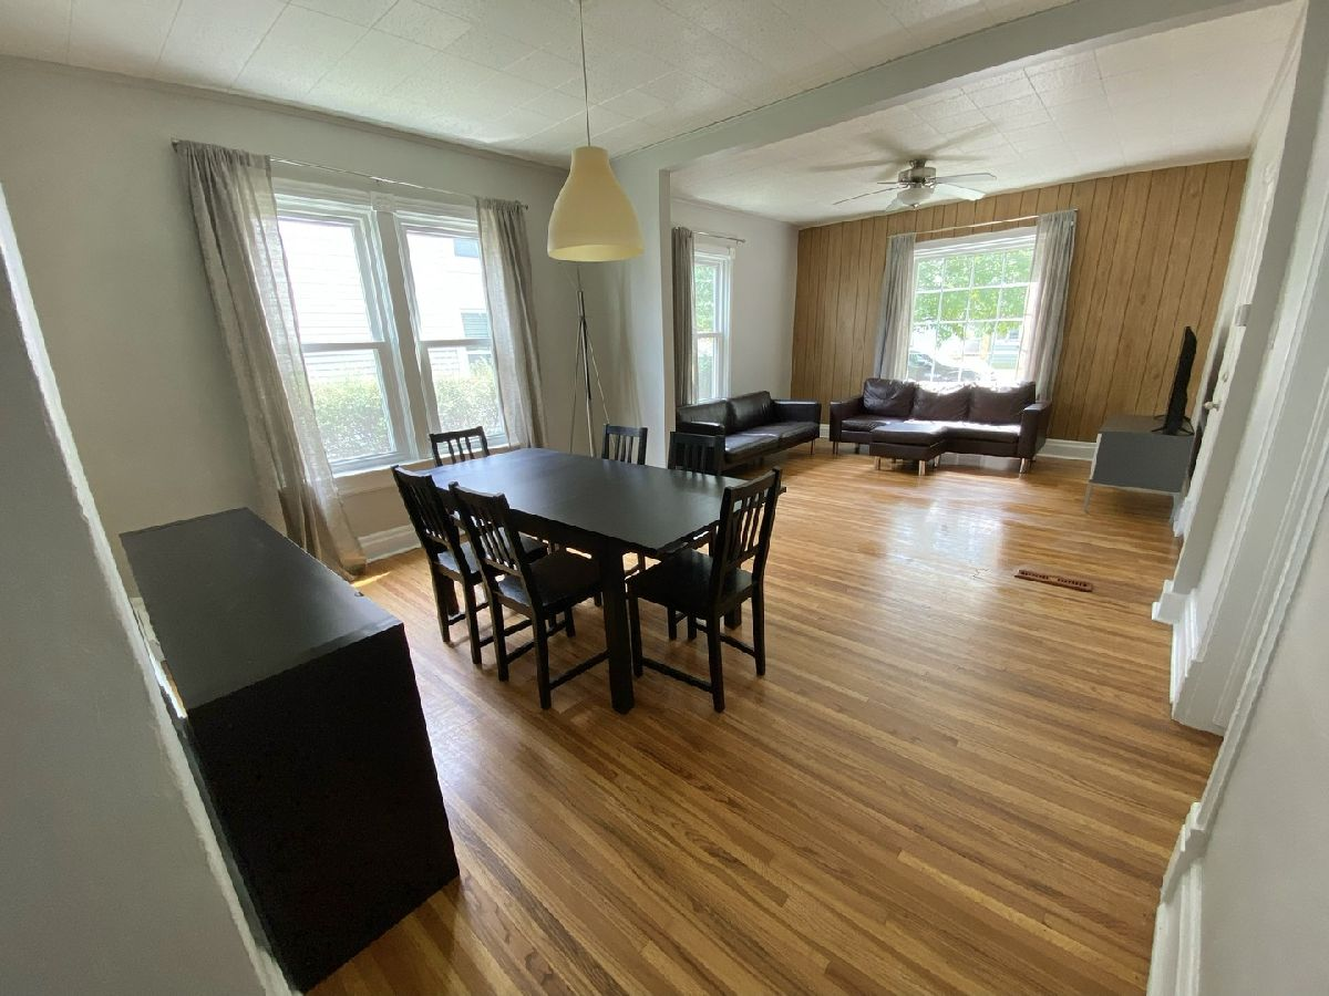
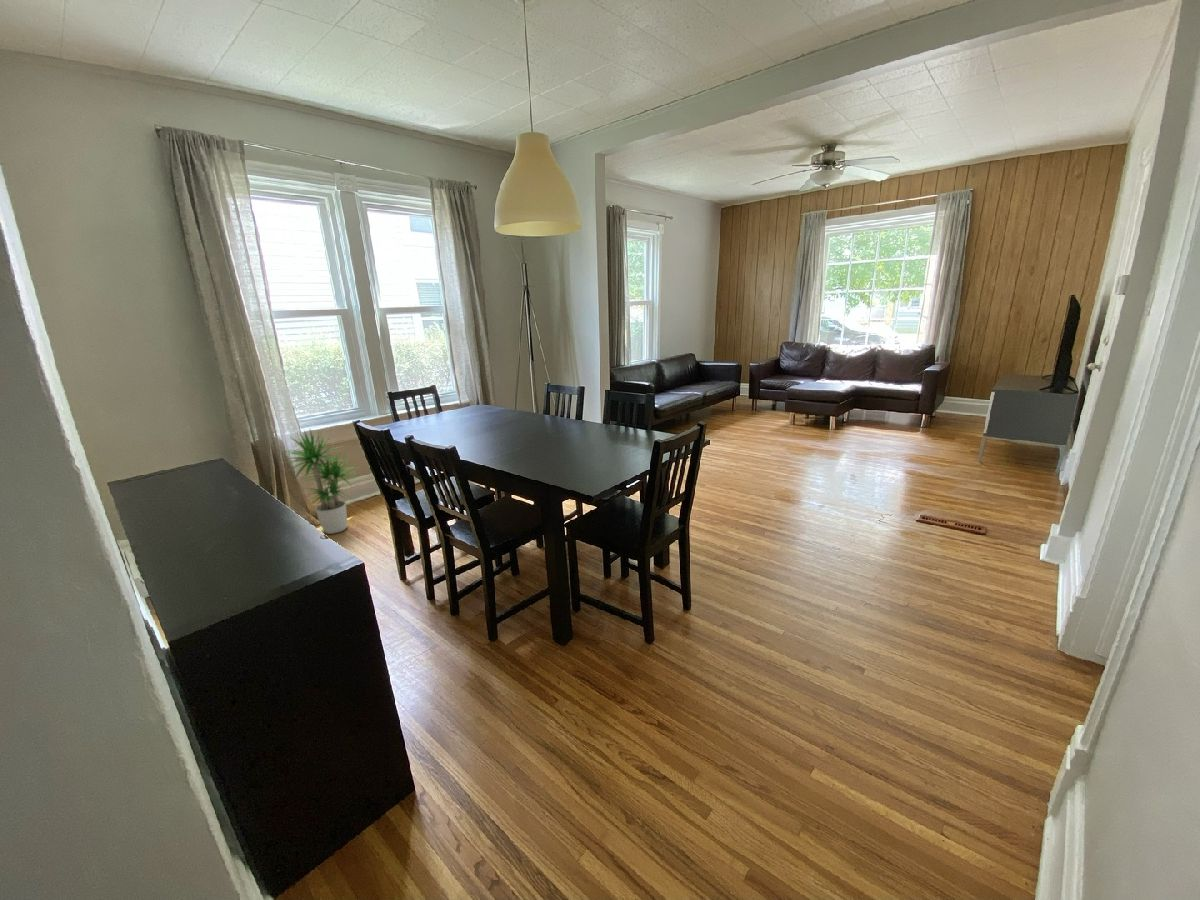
+ potted plant [281,427,361,535]
